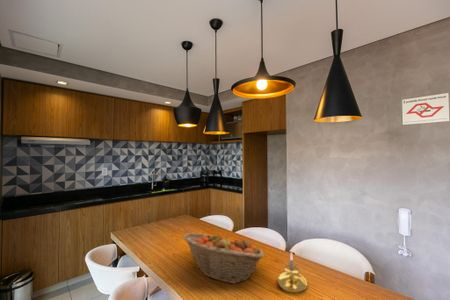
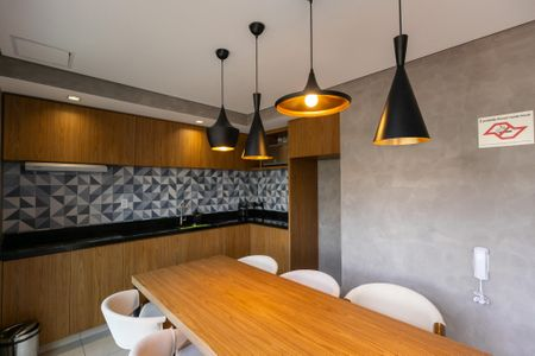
- fruit basket [182,232,265,285]
- candle holder [276,250,308,294]
